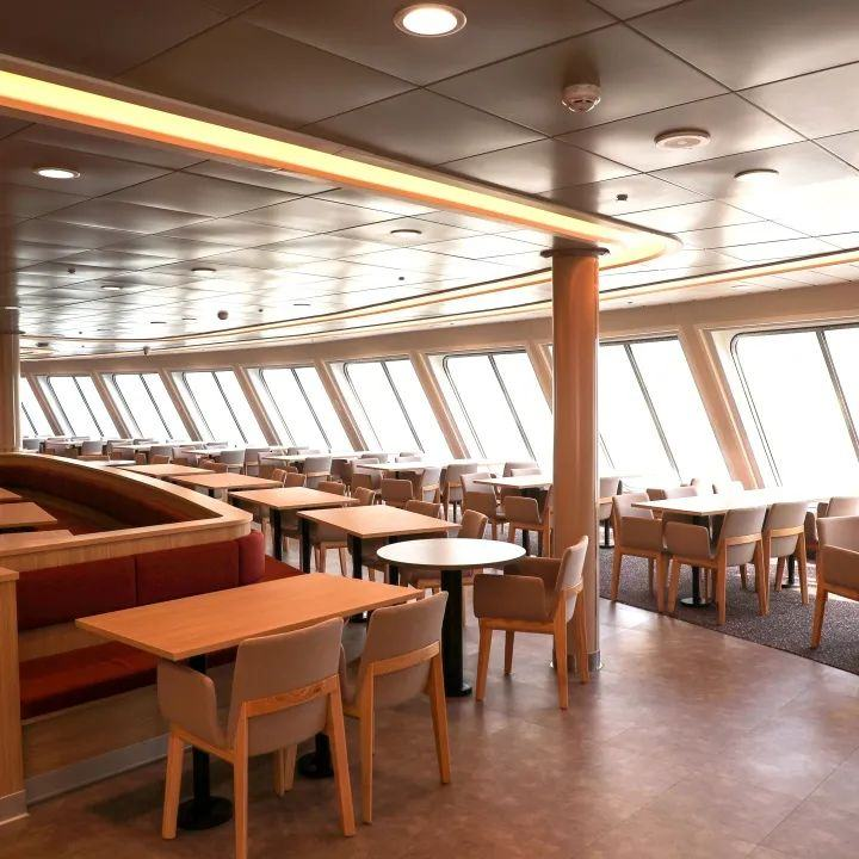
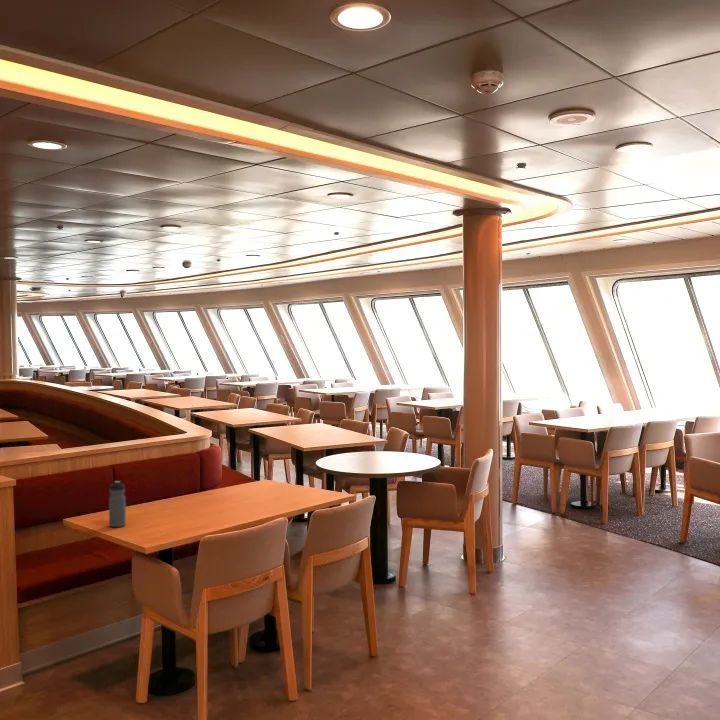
+ water bottle [108,480,127,528]
